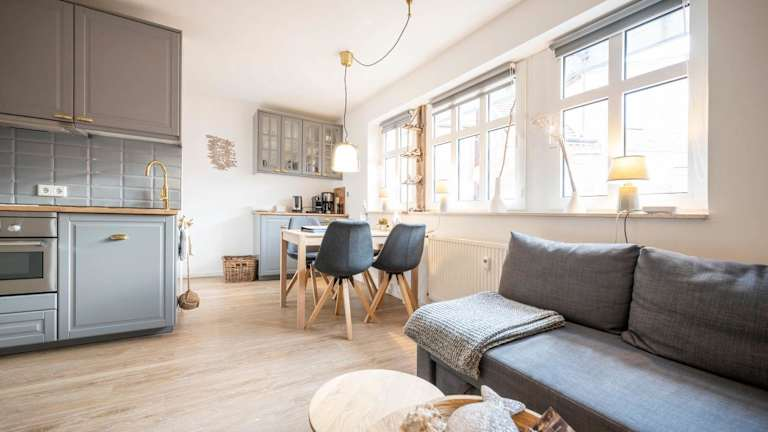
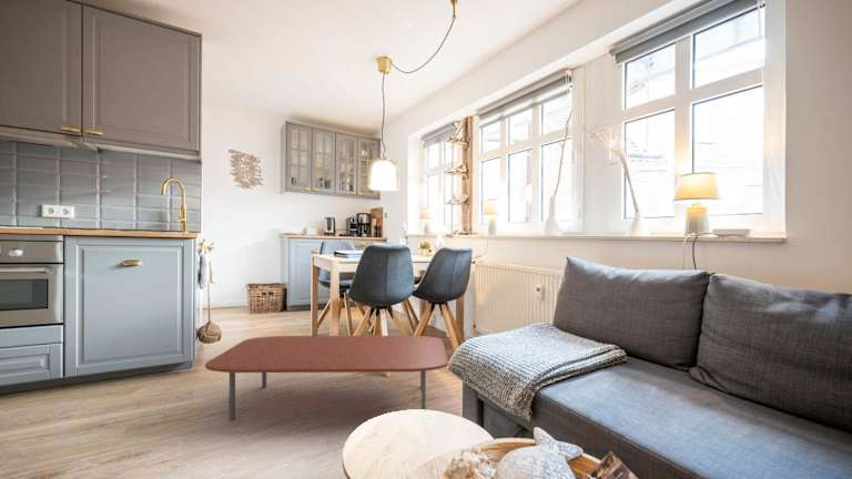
+ coffee table [204,335,449,421]
